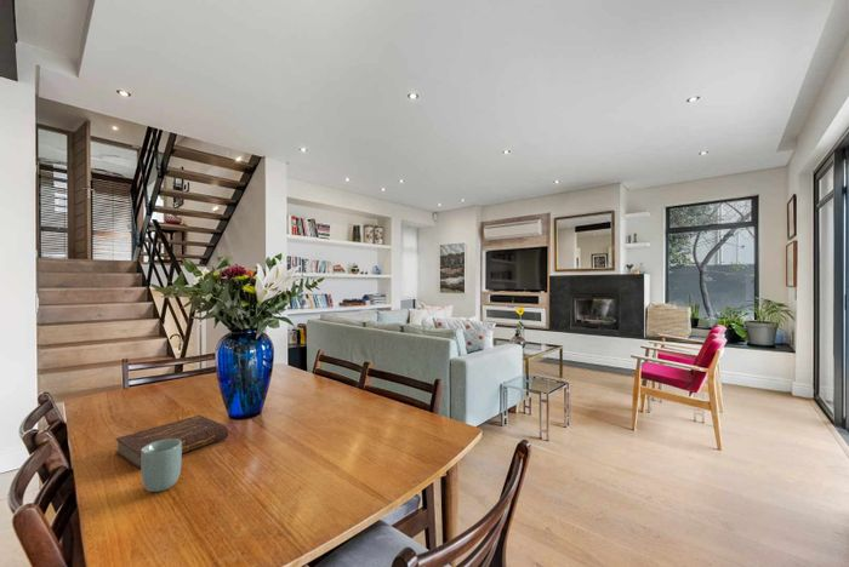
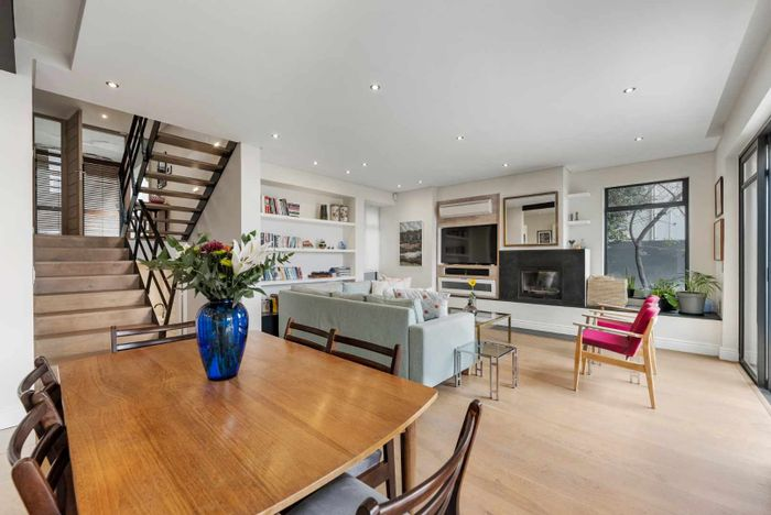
- book [114,413,229,469]
- cup [139,439,183,493]
